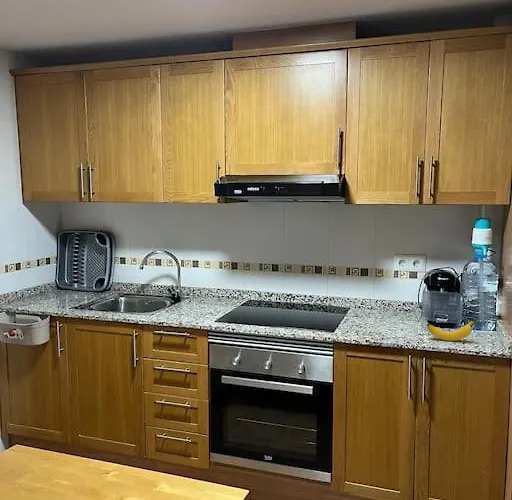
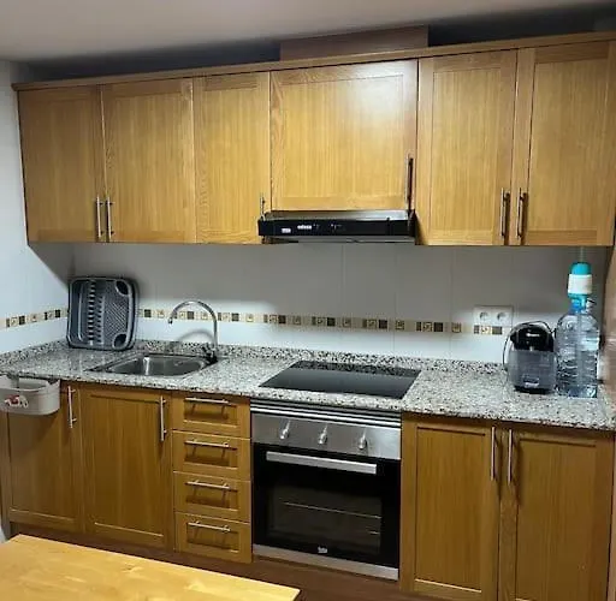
- banana [427,318,478,342]
